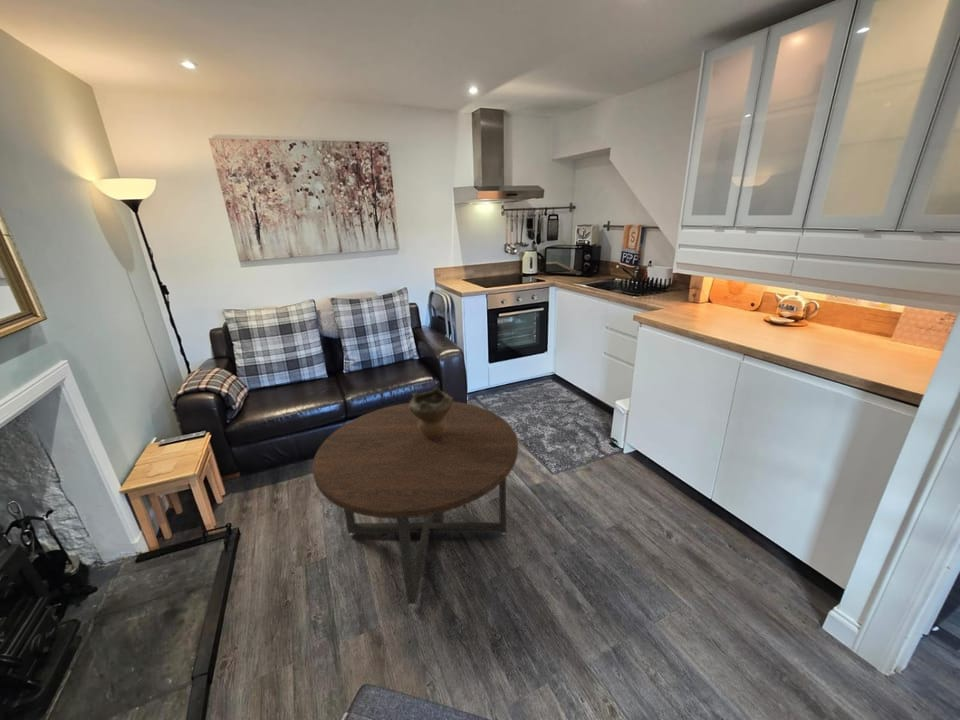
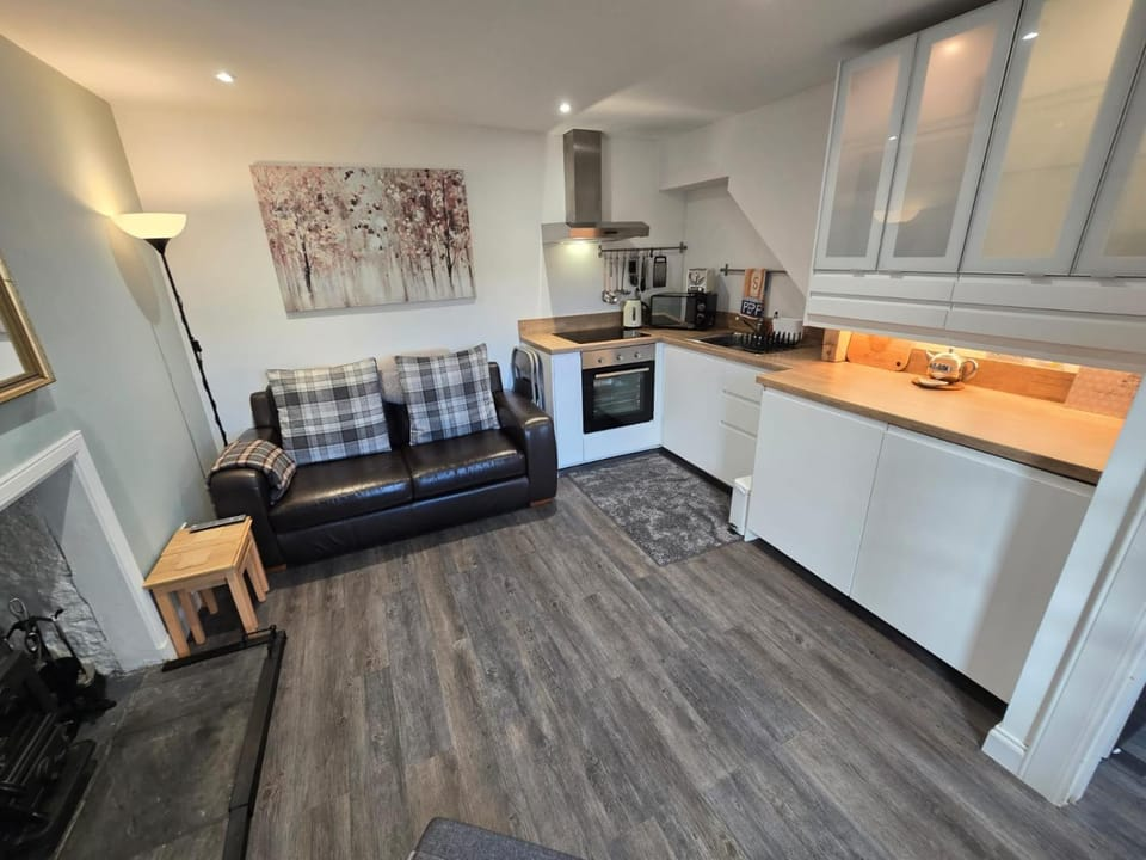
- coffee table [312,401,519,608]
- decorative bowl [409,387,454,439]
